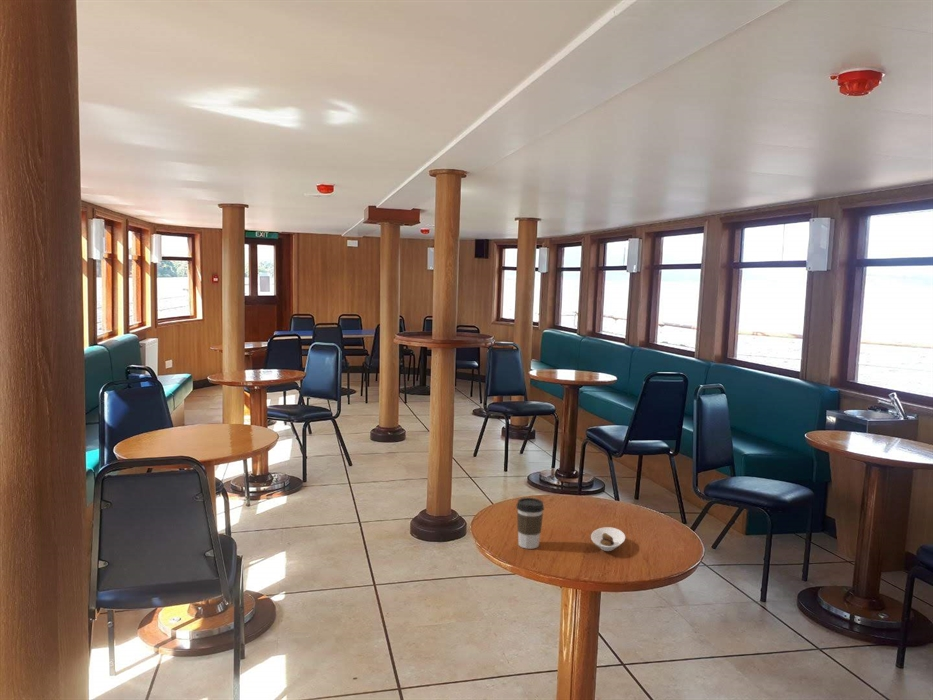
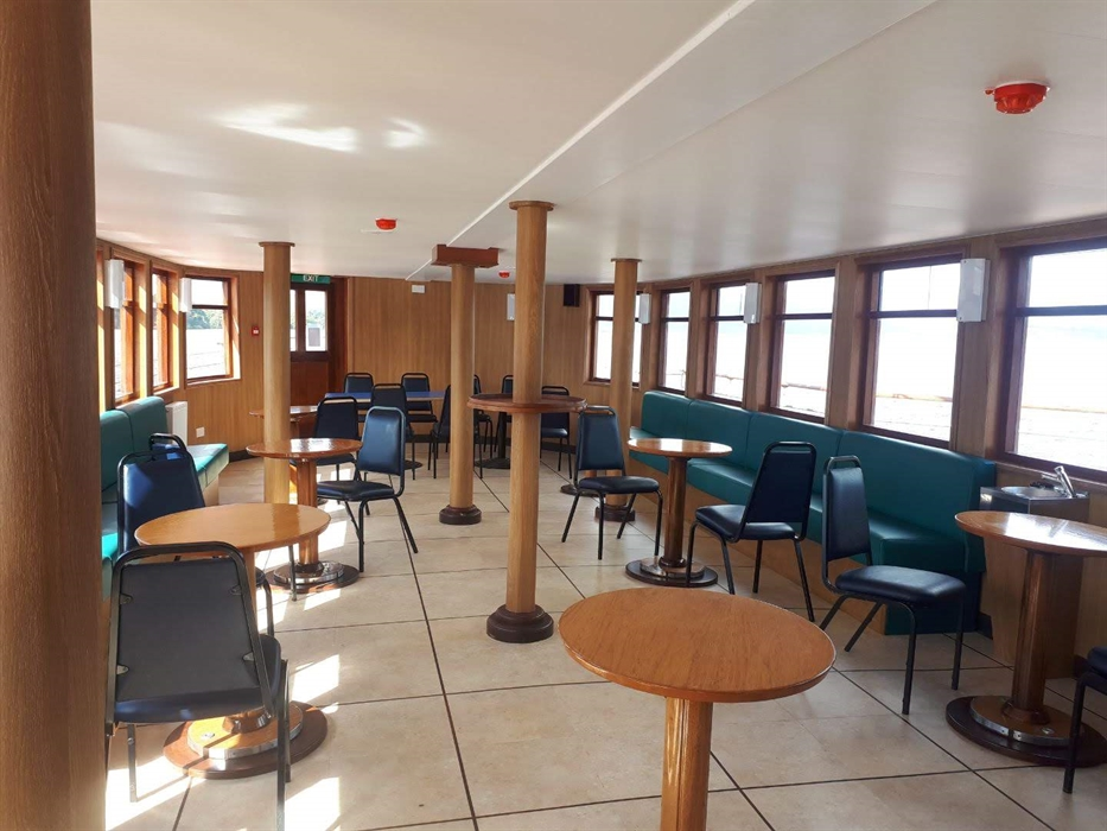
- coffee cup [516,497,545,550]
- saucer [590,526,626,552]
